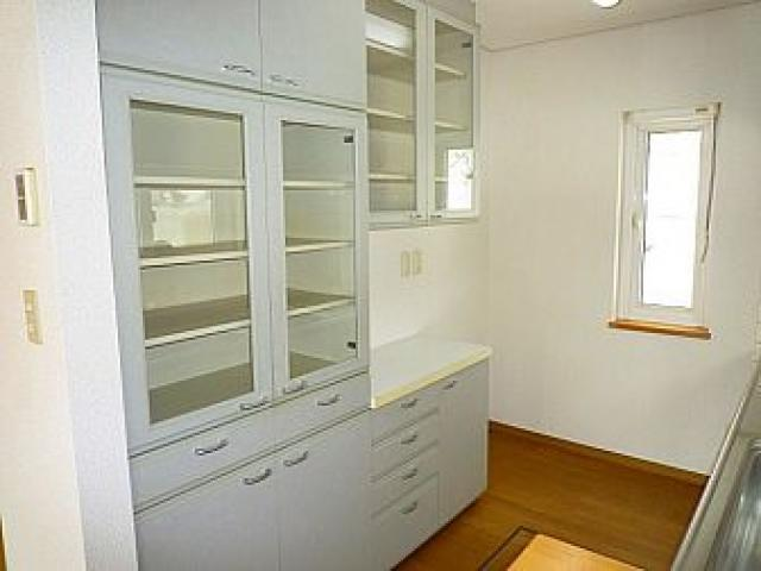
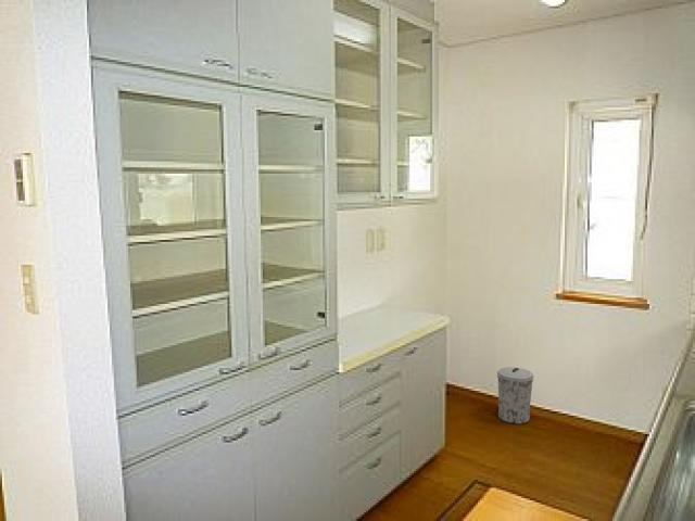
+ trash can [496,366,534,424]
